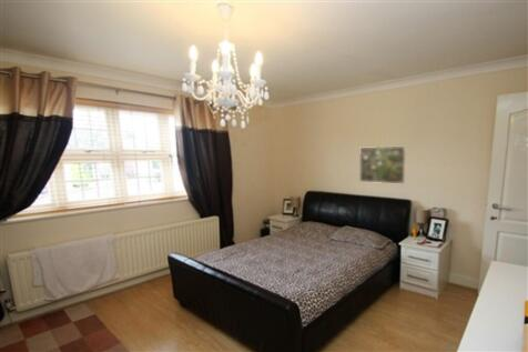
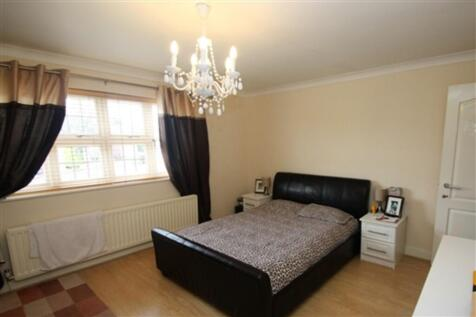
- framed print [358,145,407,185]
